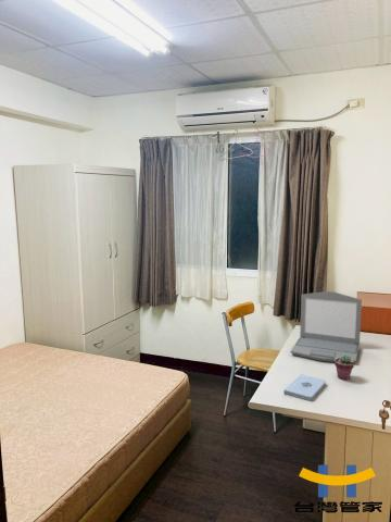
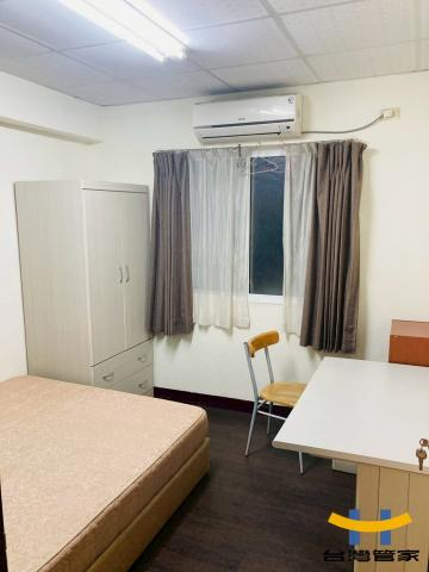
- laptop [289,290,363,364]
- potted succulent [333,355,355,381]
- notepad [282,373,327,401]
